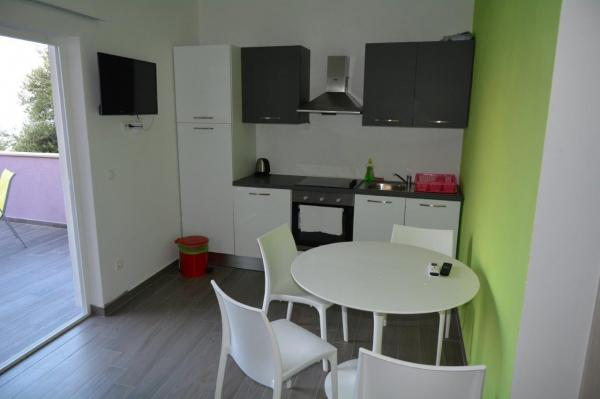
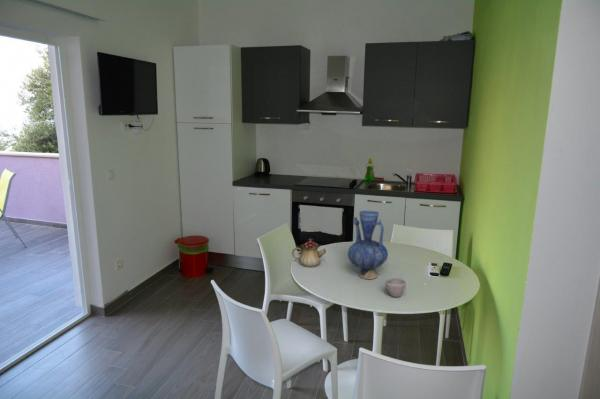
+ teapot [291,237,327,268]
+ cup [384,276,407,298]
+ vase [347,209,389,280]
